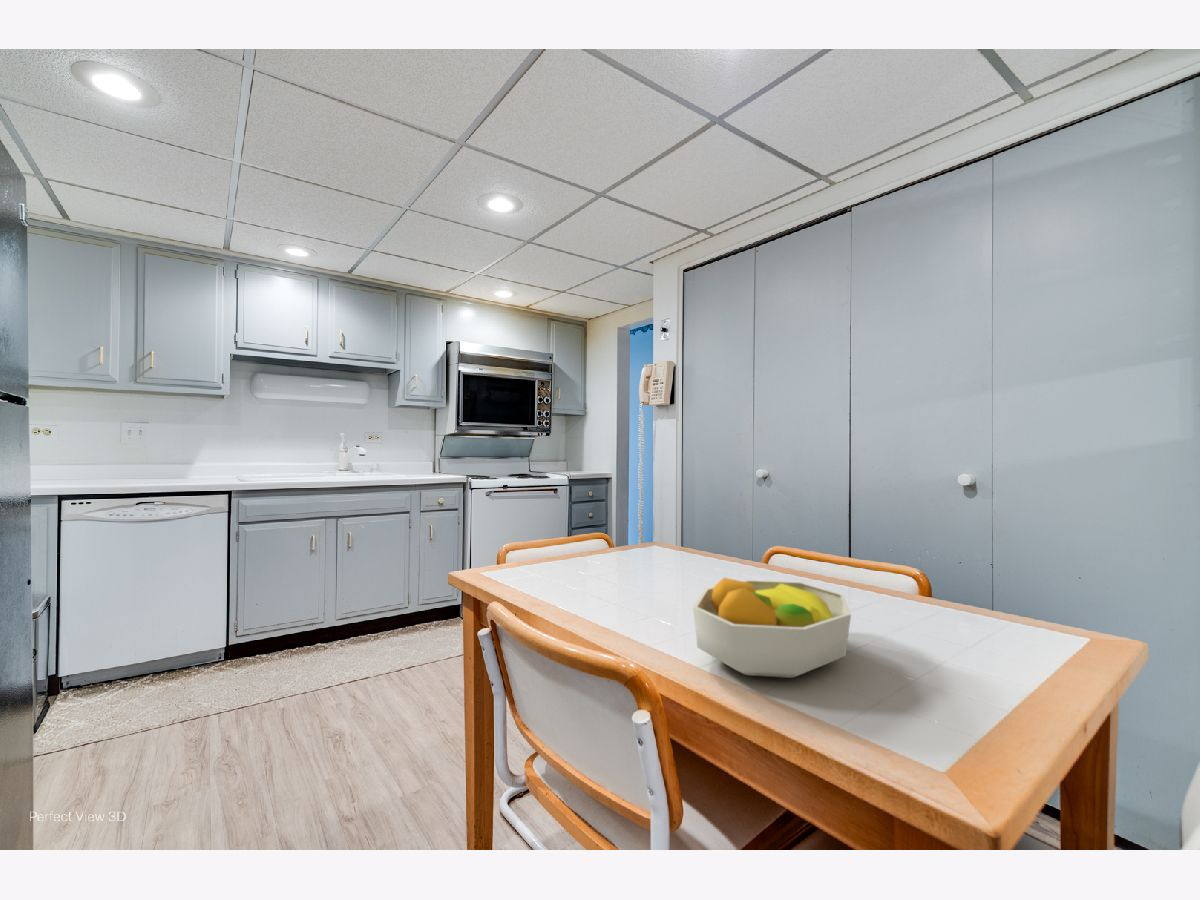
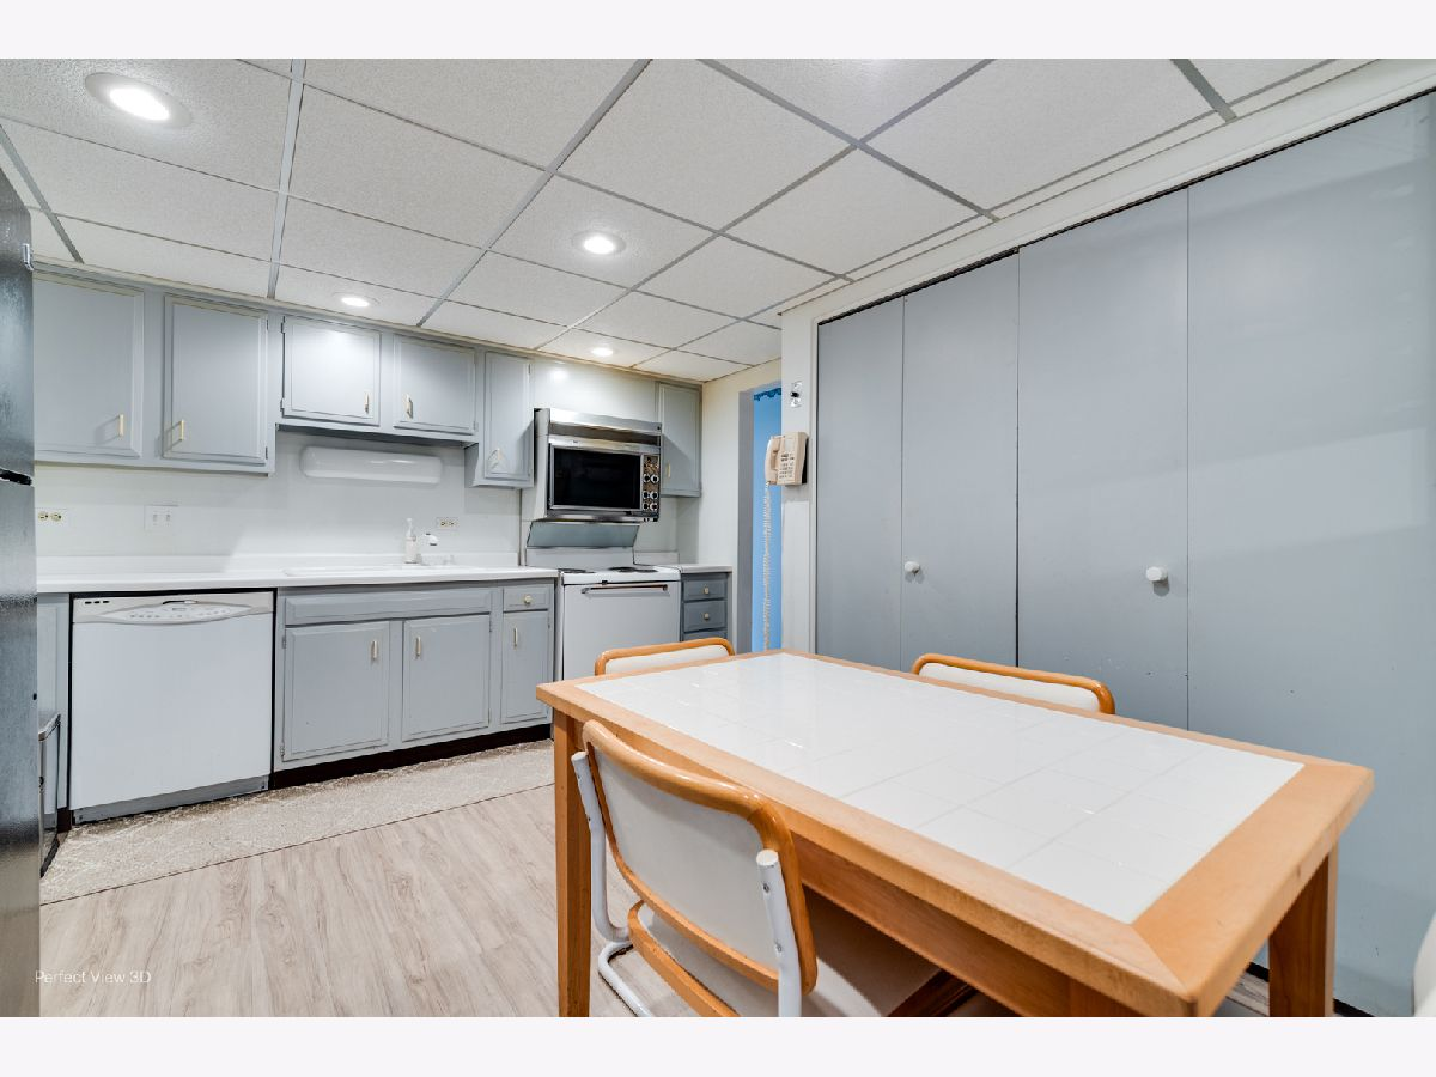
- fruit bowl [692,577,852,679]
